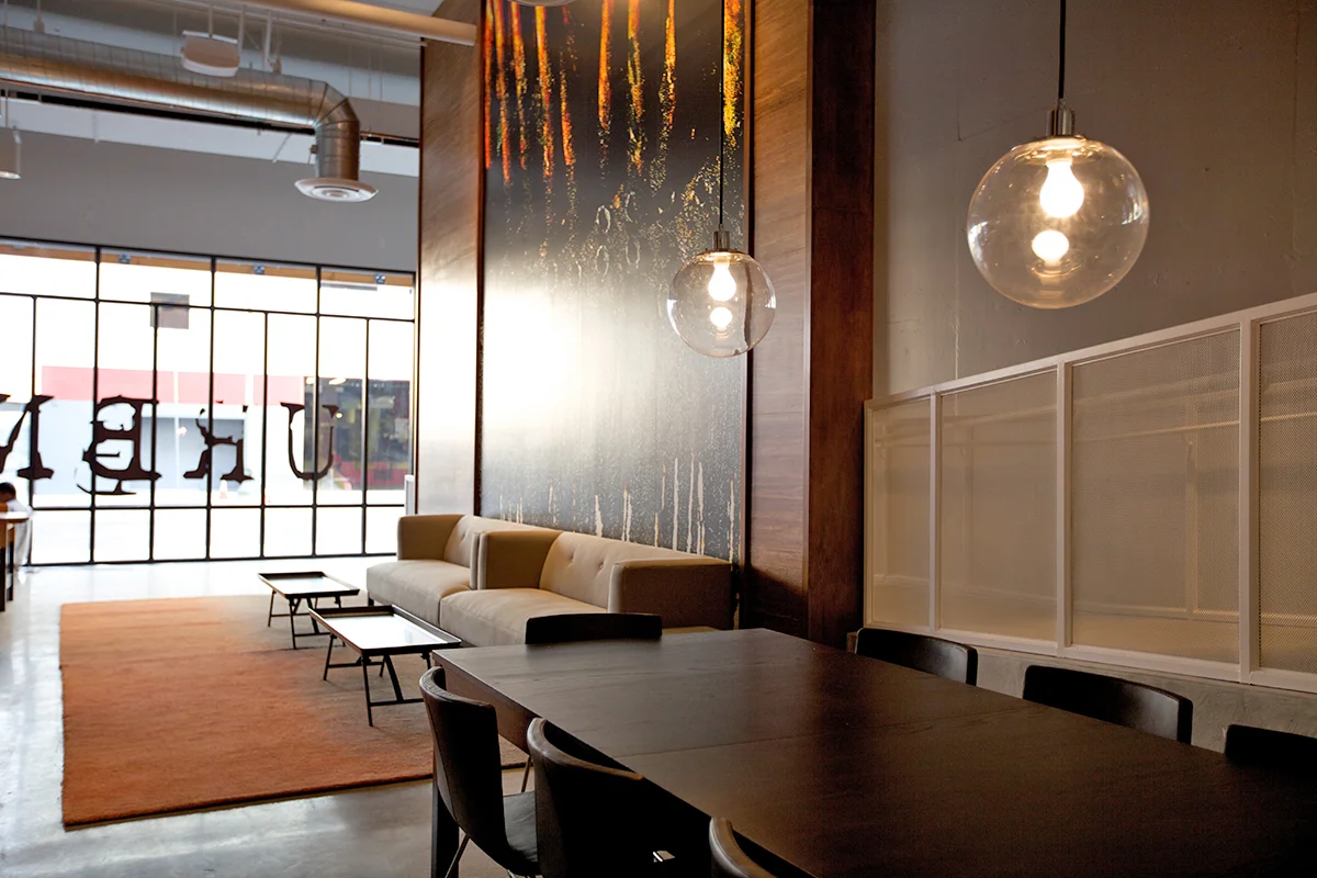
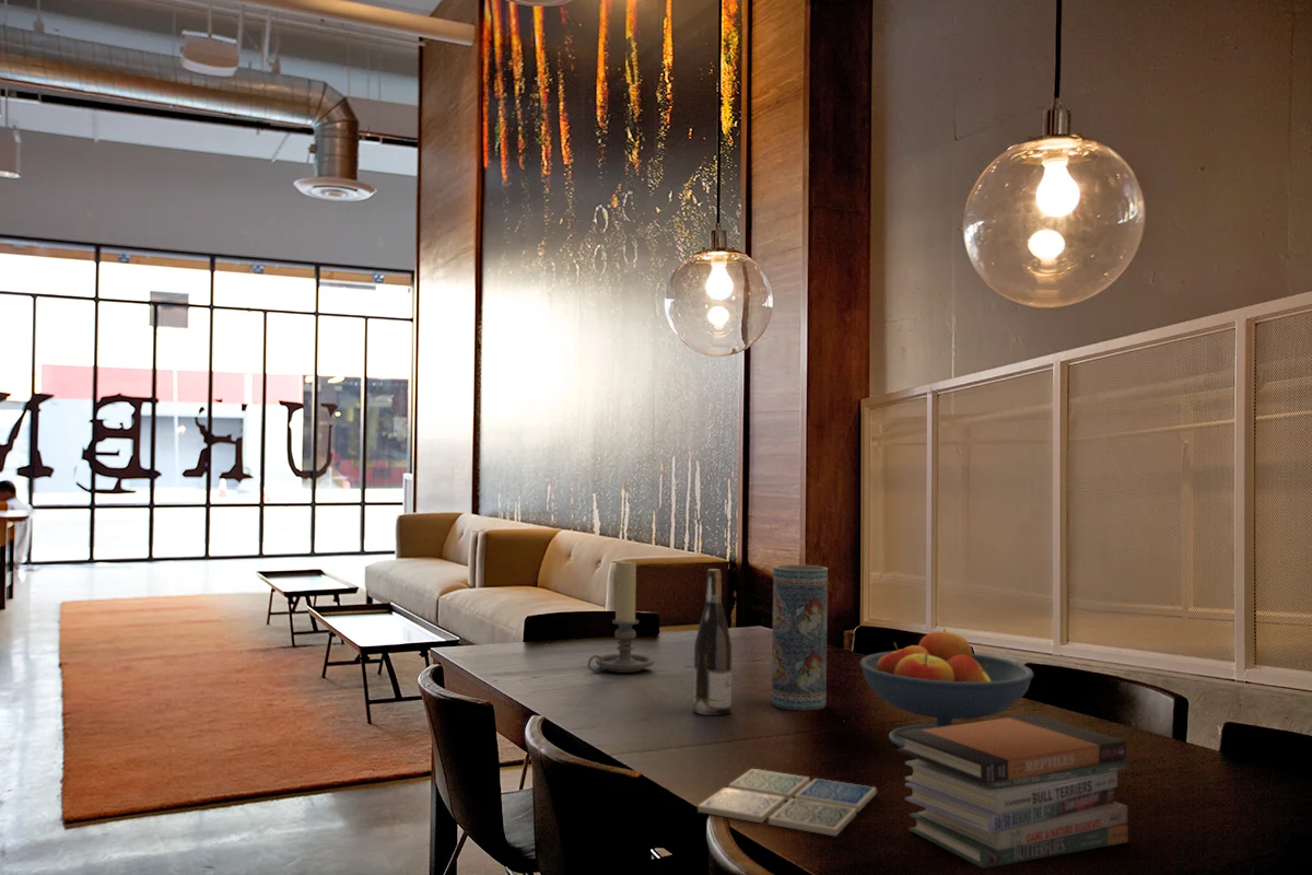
+ book stack [897,713,1131,870]
+ wine bottle [692,568,733,716]
+ vase [771,563,829,711]
+ candle holder [587,559,655,674]
+ drink coaster [696,768,878,838]
+ fruit bowl [858,628,1035,748]
